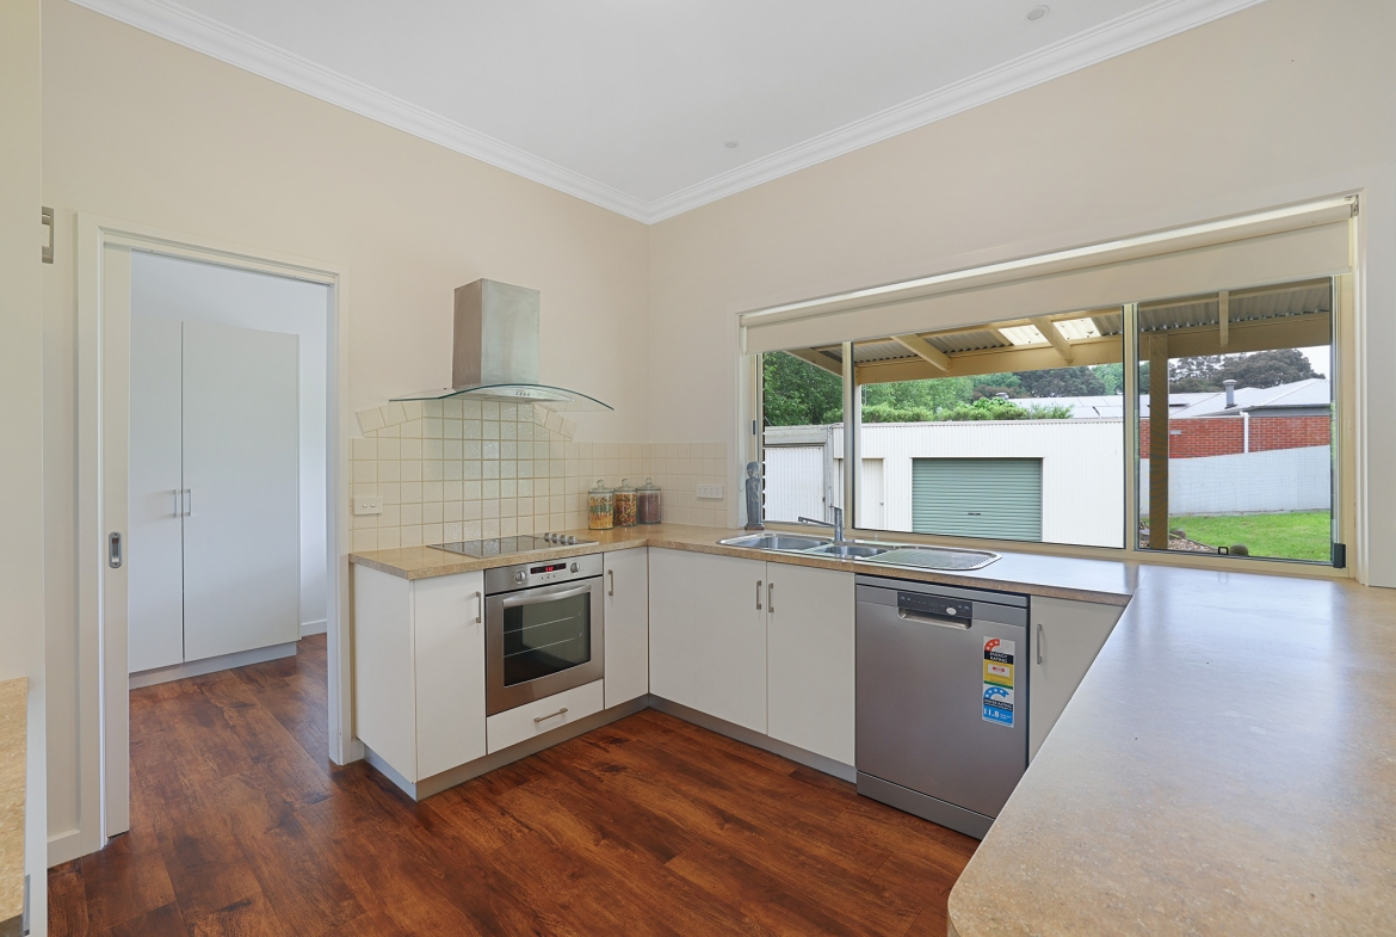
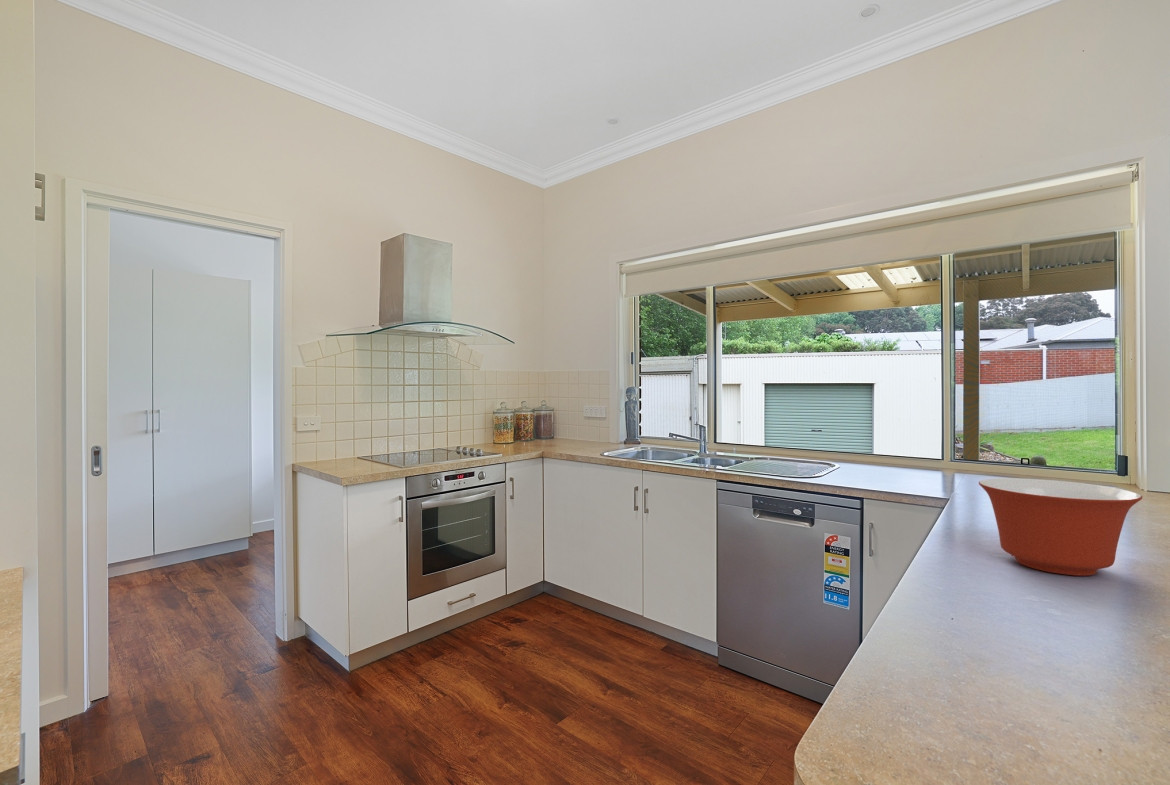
+ mixing bowl [978,477,1143,577]
